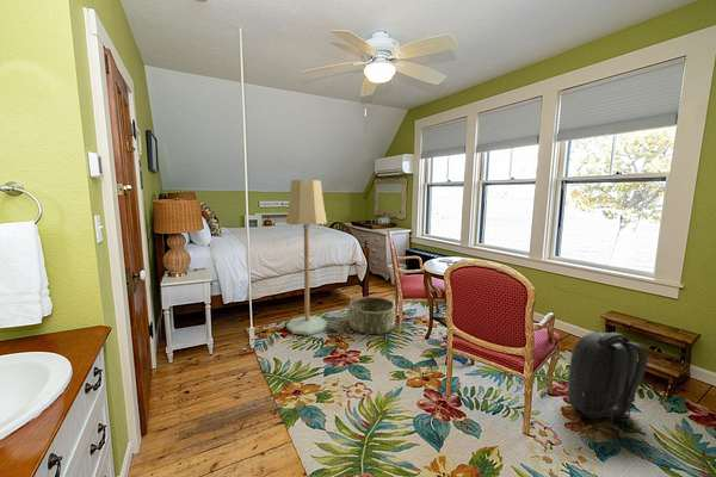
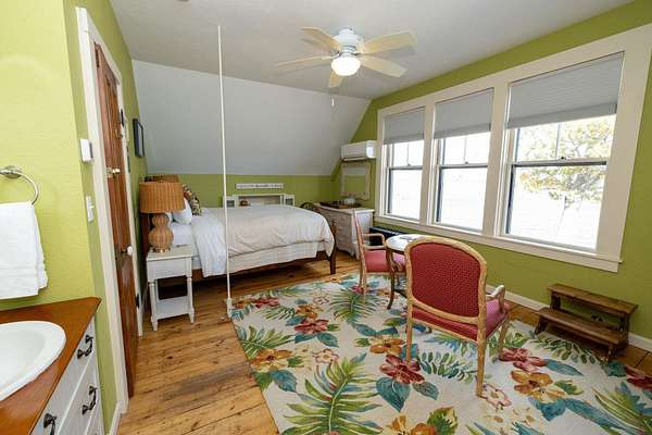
- backpack [567,330,649,440]
- basket [347,295,396,335]
- floor lamp [285,179,328,336]
